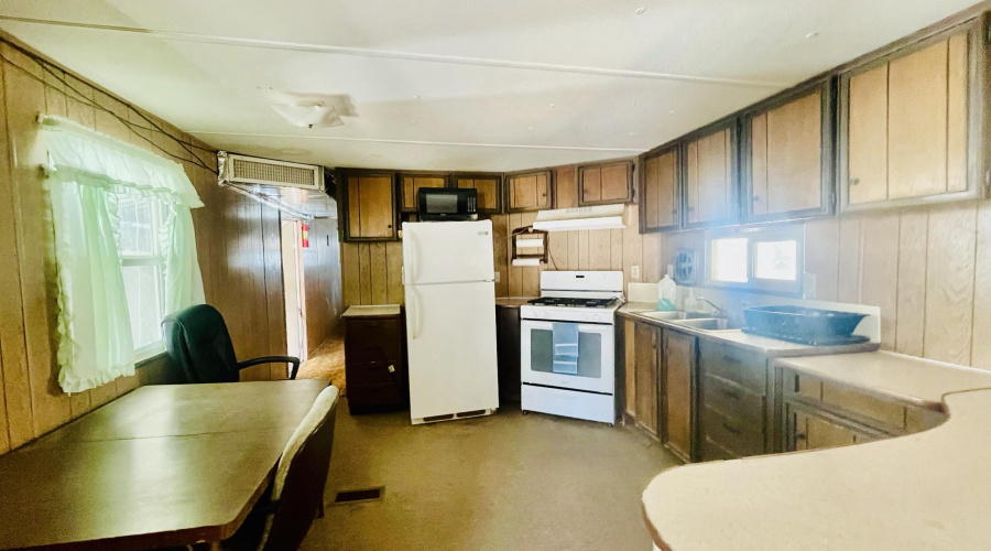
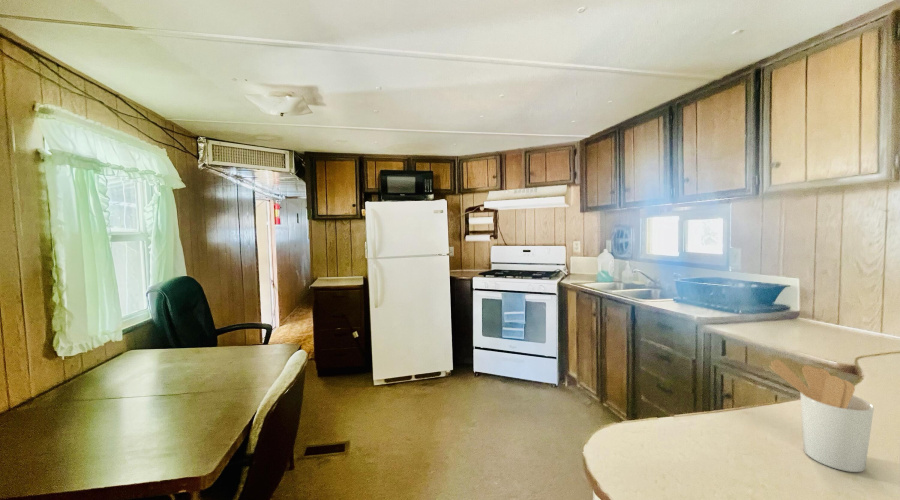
+ utensil holder [769,359,875,473]
